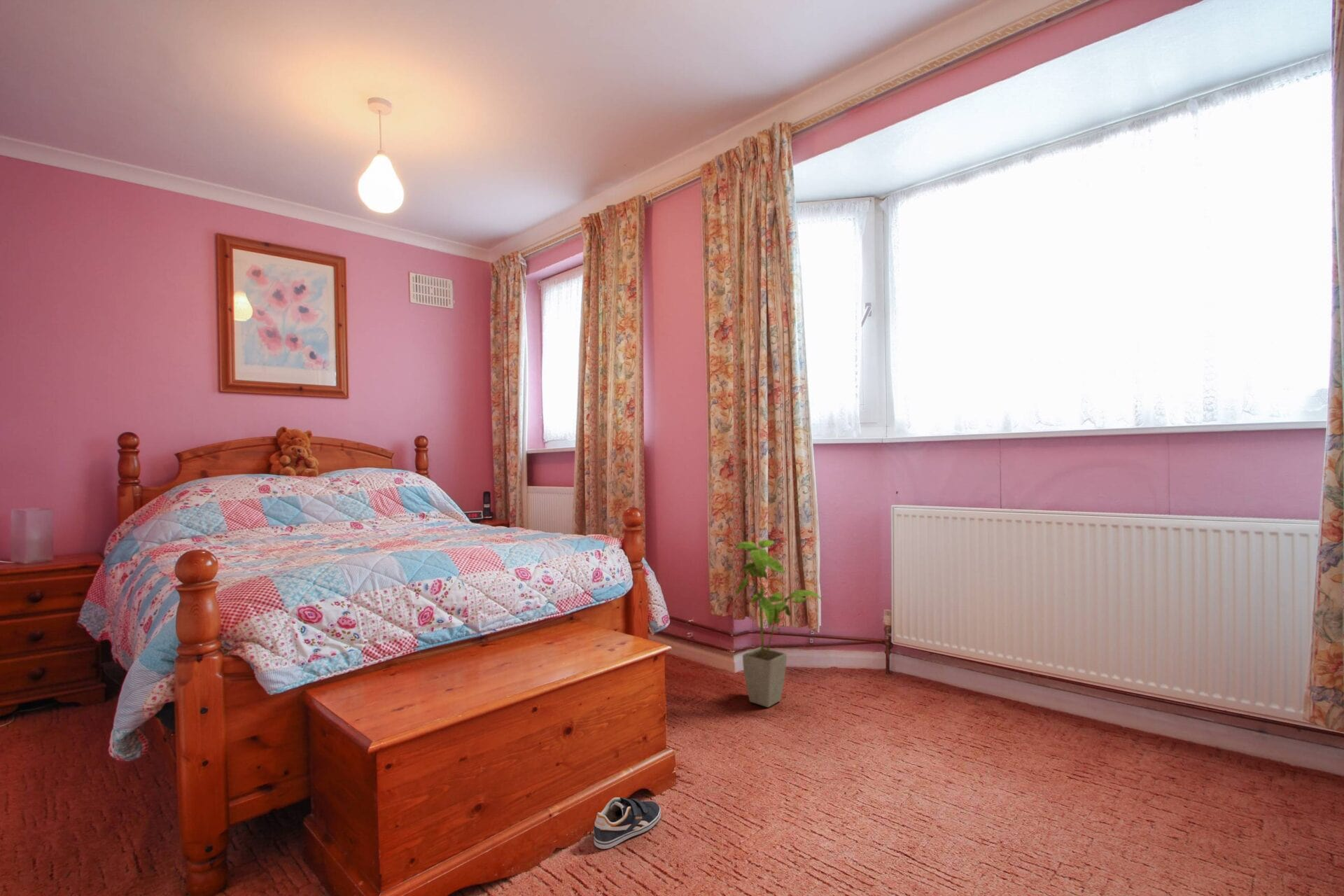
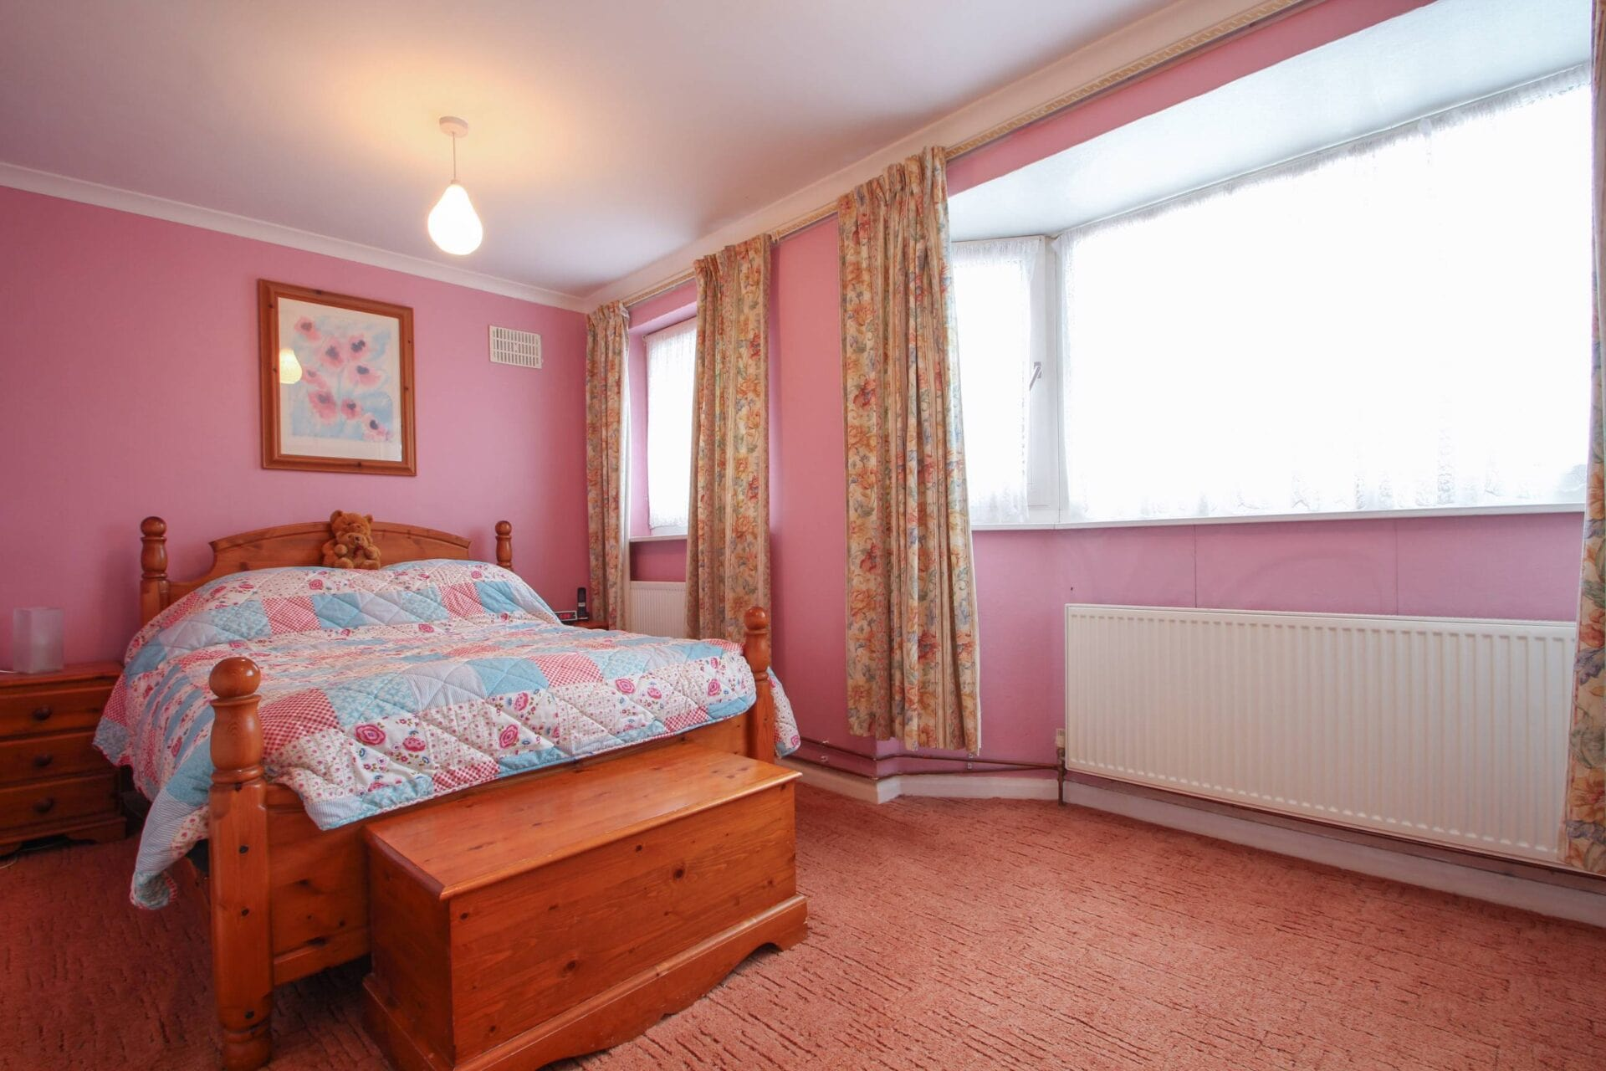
- sneaker [594,797,661,850]
- house plant [733,539,825,708]
